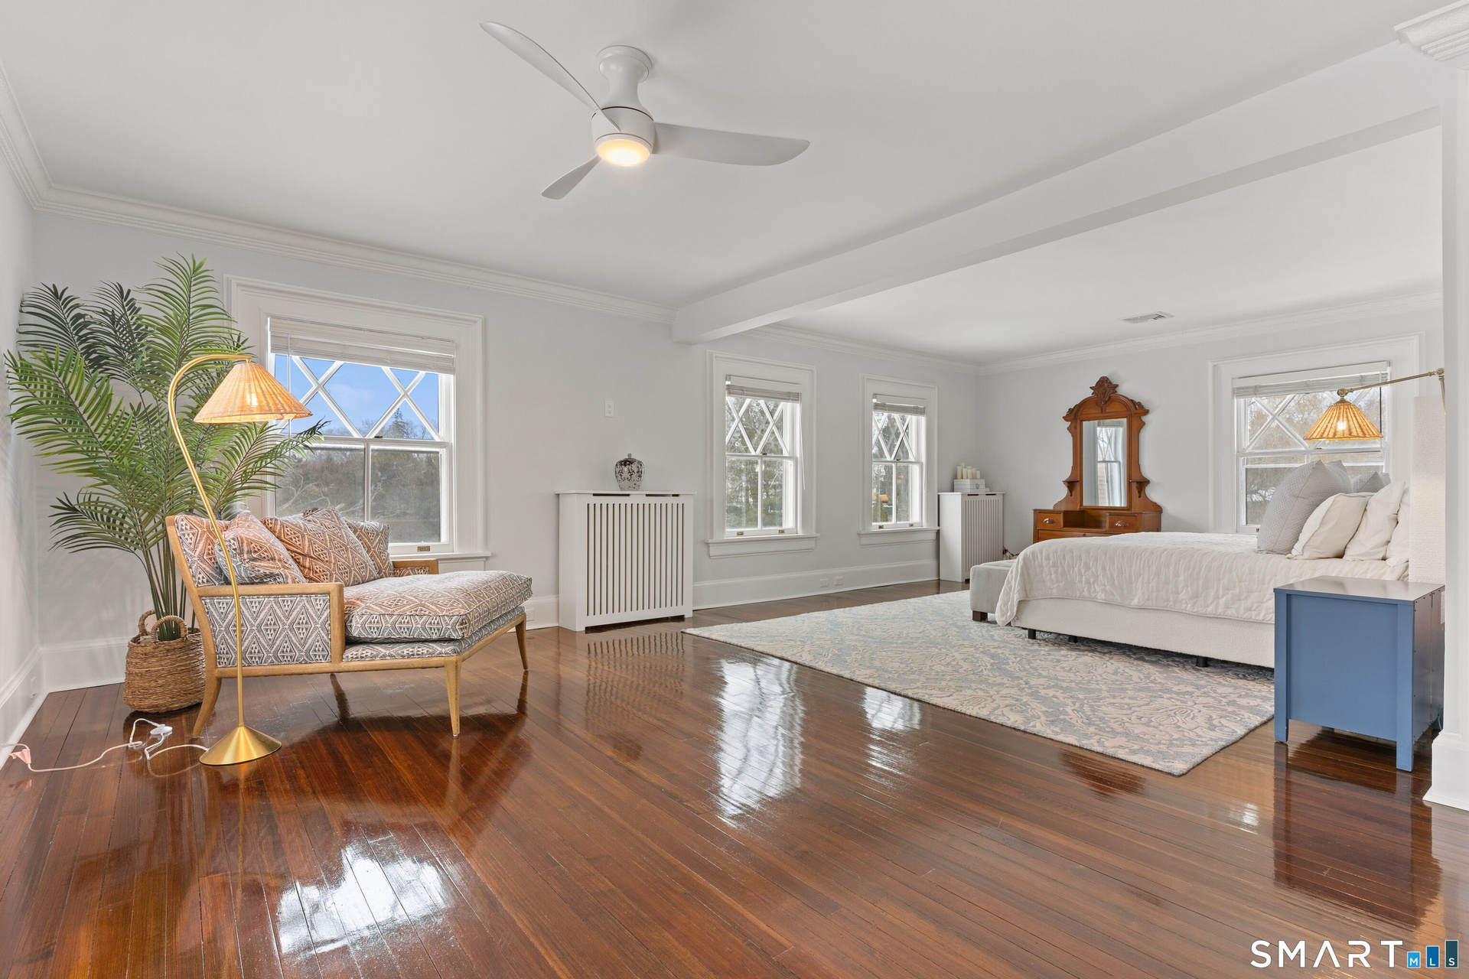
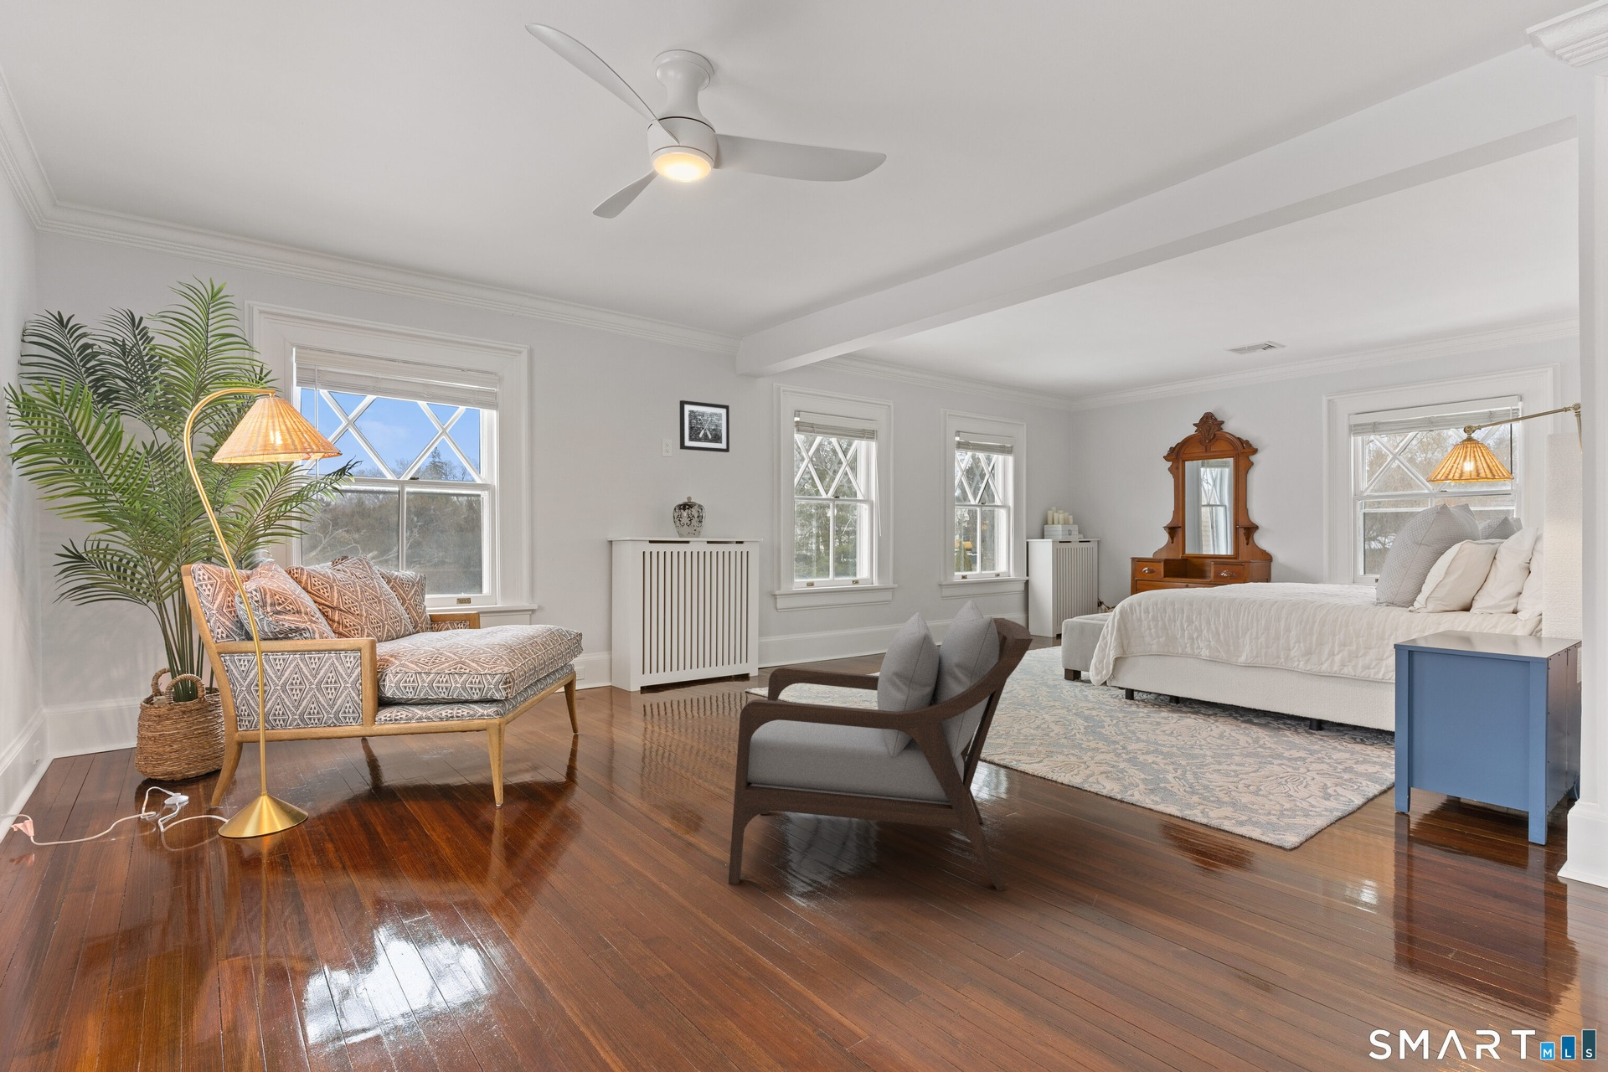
+ armchair [727,598,1034,891]
+ wall art [680,400,730,453]
